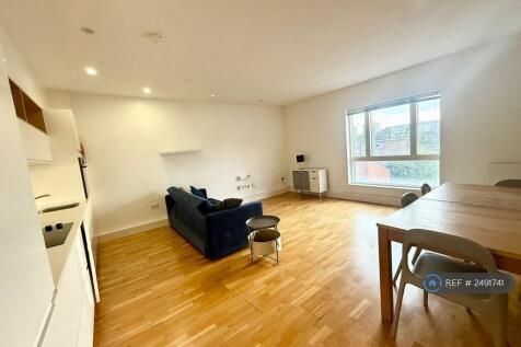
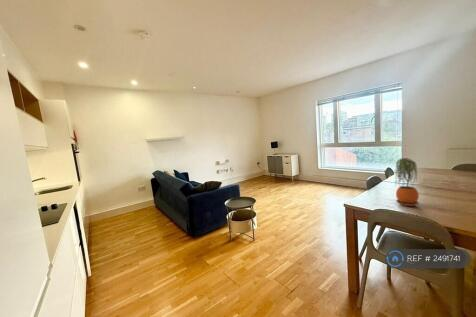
+ potted plant [394,157,420,207]
